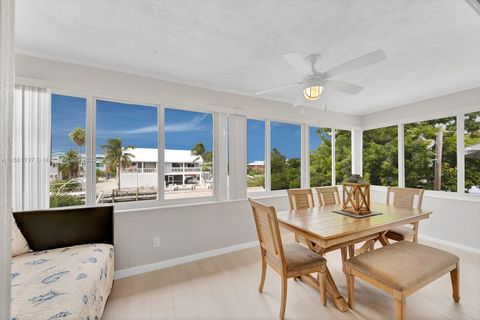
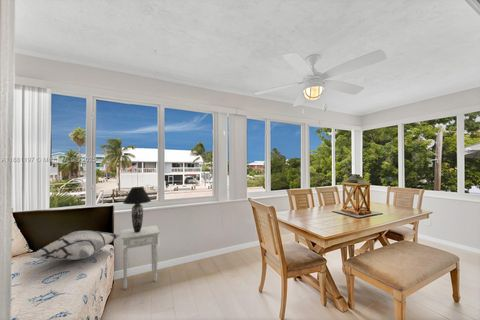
+ table lamp [122,186,152,233]
+ decorative pillow [29,230,121,261]
+ nightstand [120,225,161,290]
